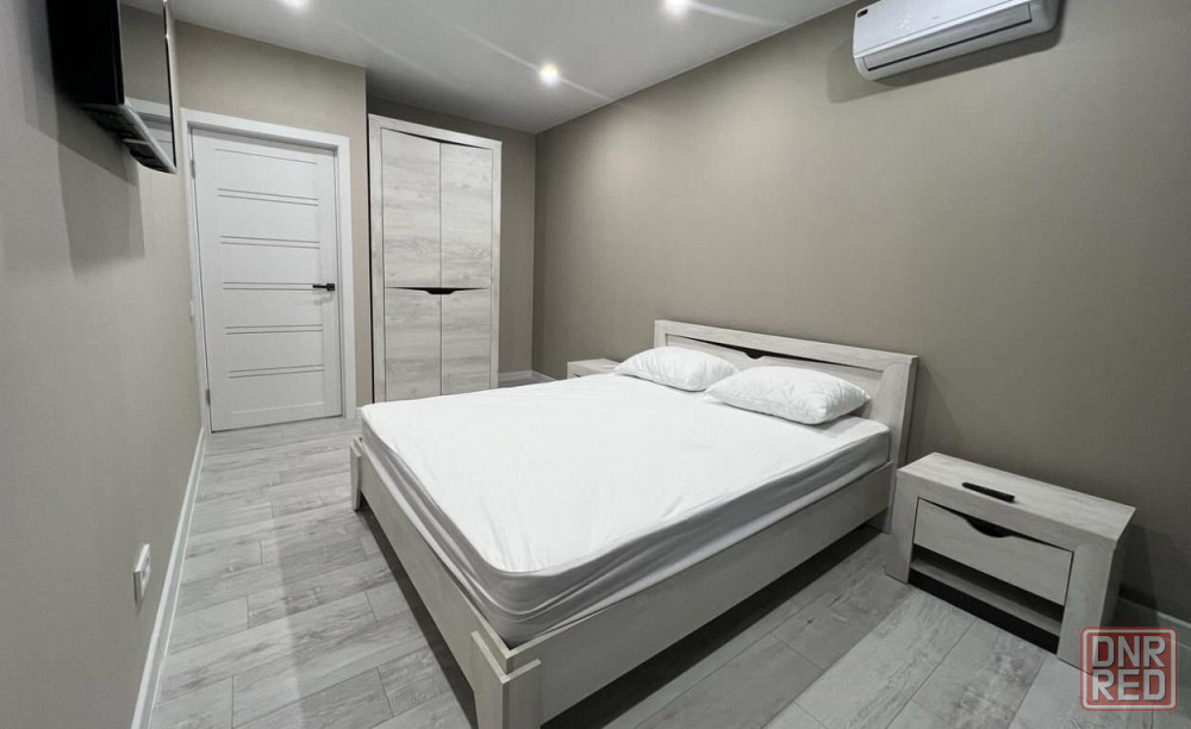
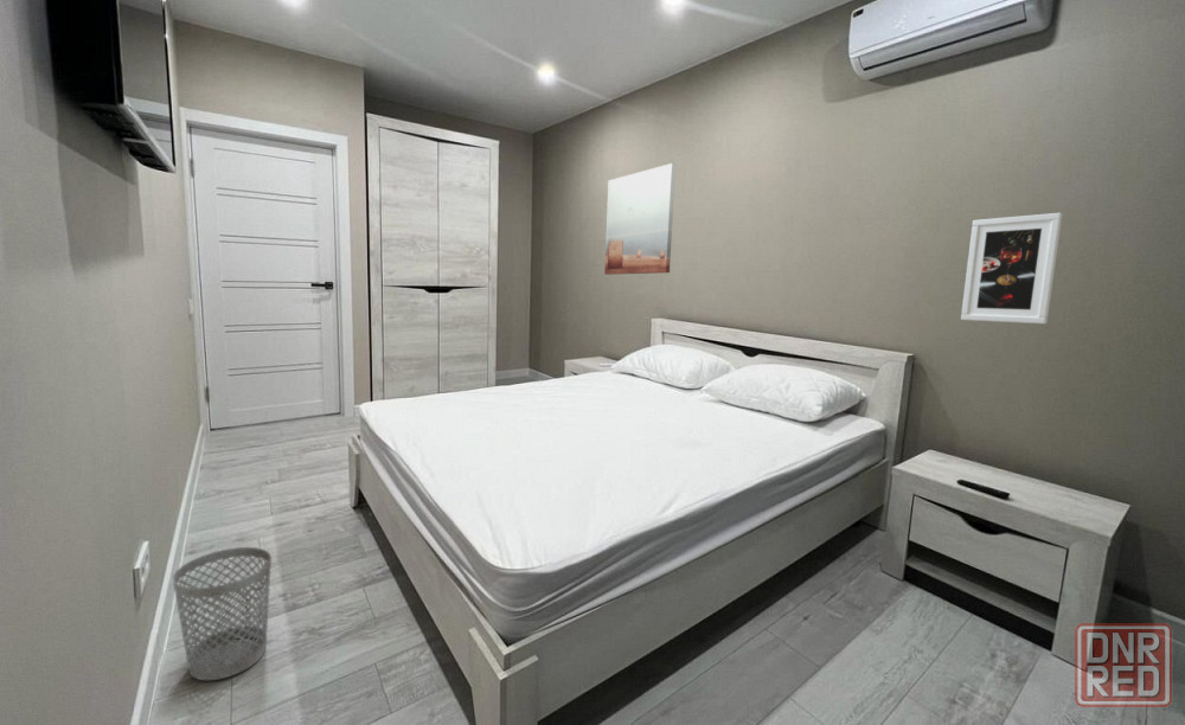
+ wastebasket [172,546,273,681]
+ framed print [960,212,1063,325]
+ wall art [603,162,677,276]
